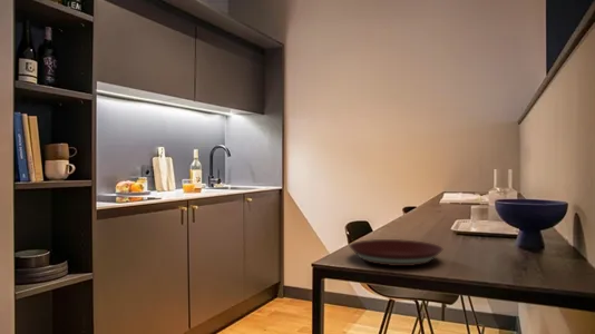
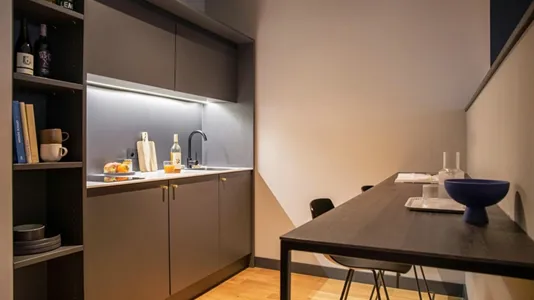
- plate [348,238,443,267]
